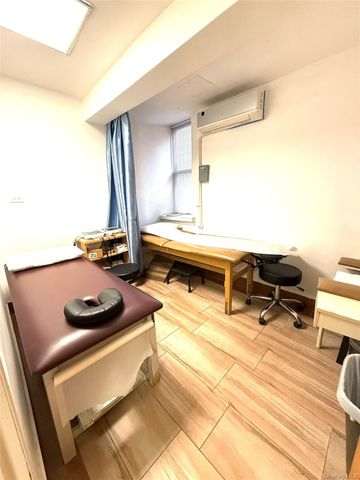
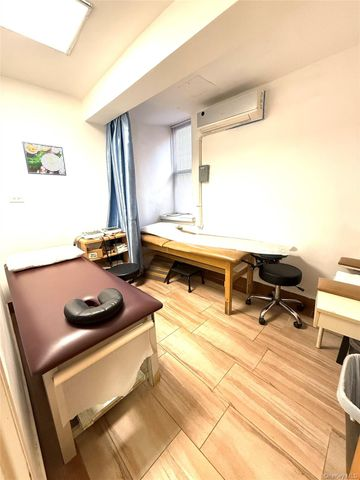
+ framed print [21,141,67,177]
